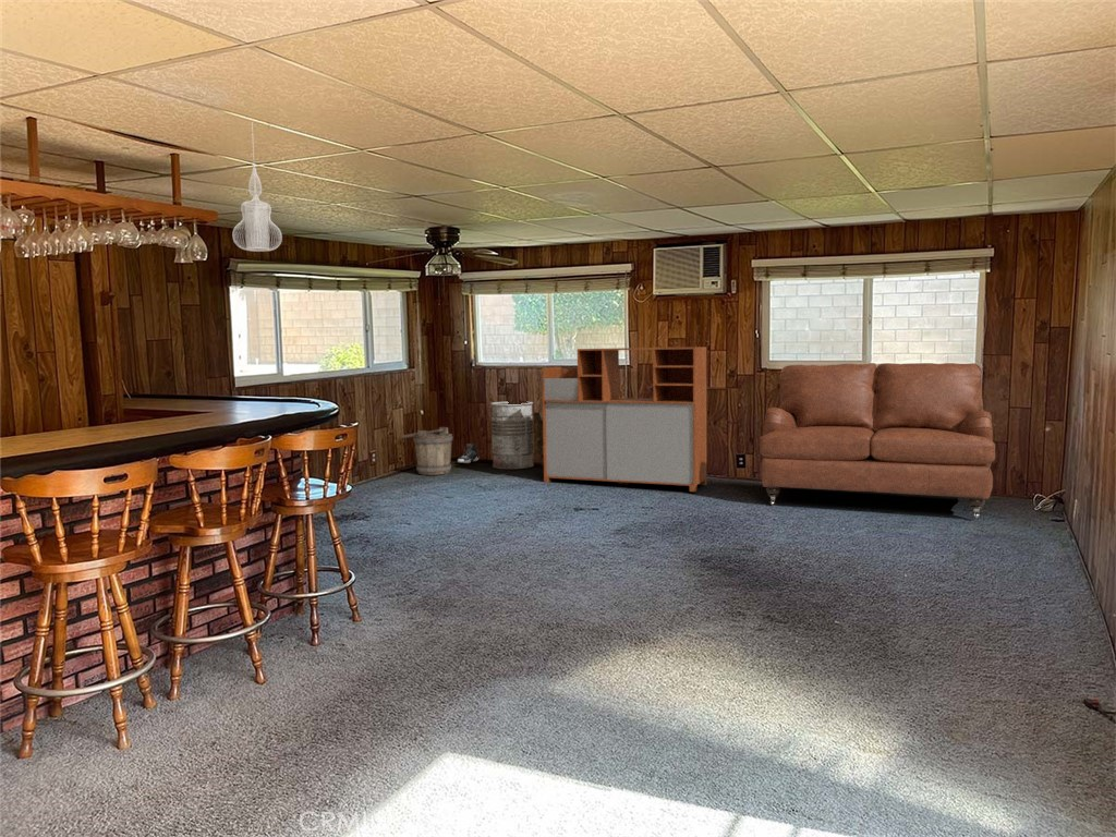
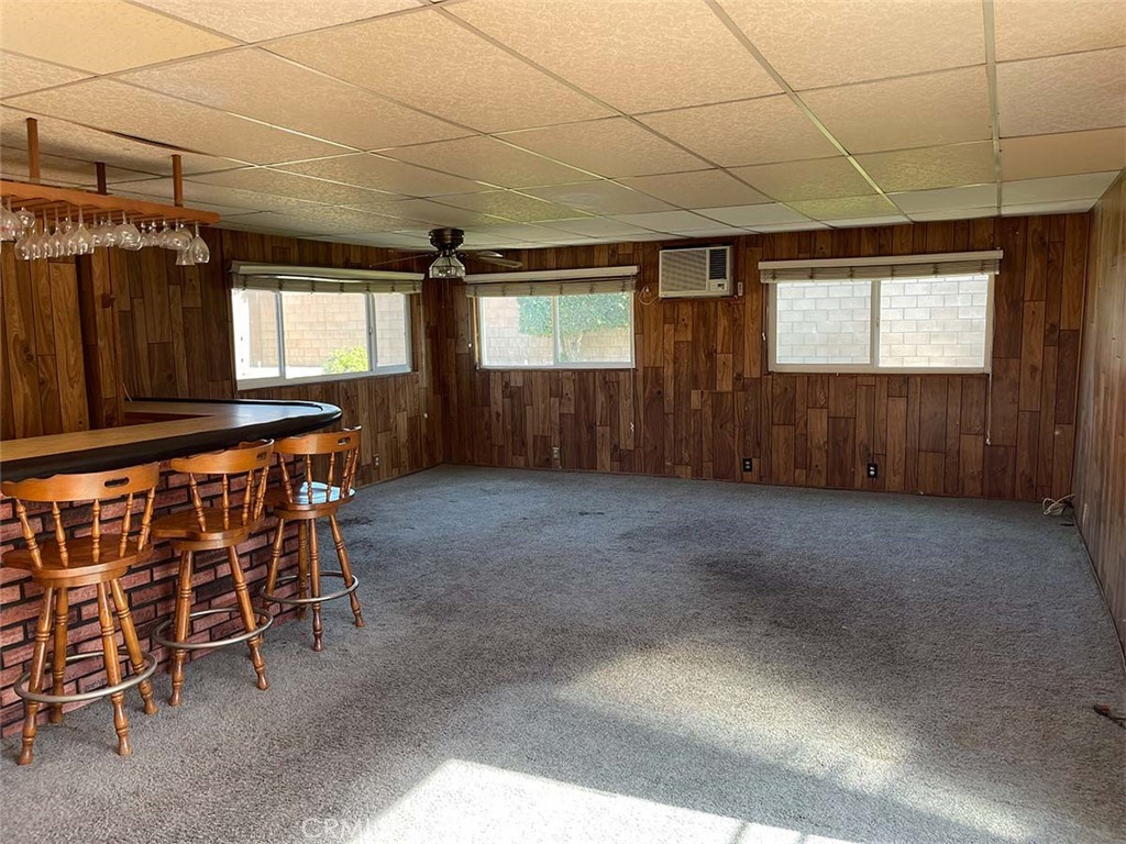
- sofa [759,362,996,519]
- storage cabinet [541,345,707,493]
- sneaker [457,442,480,464]
- trash can [489,401,544,470]
- pendant lamp [232,121,283,253]
- bucket [399,426,454,476]
